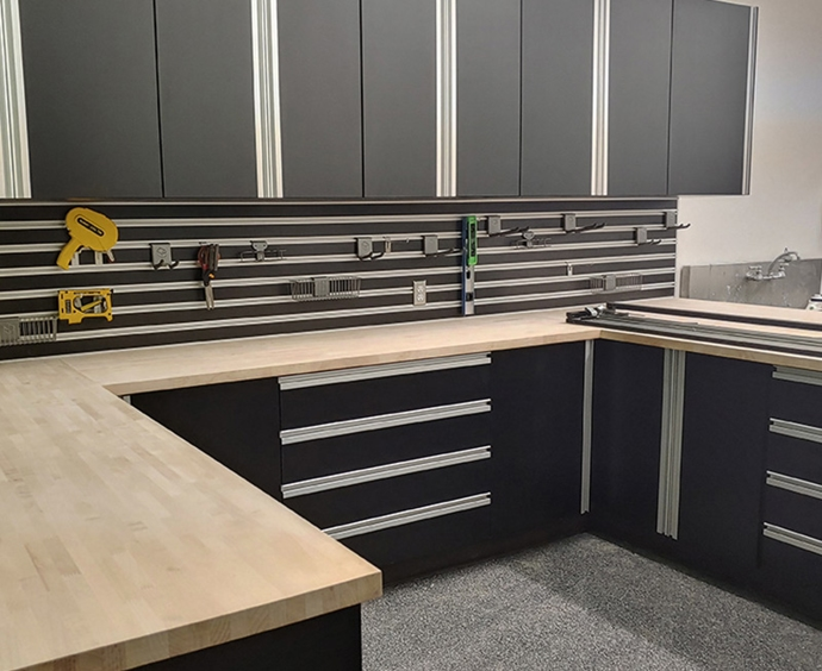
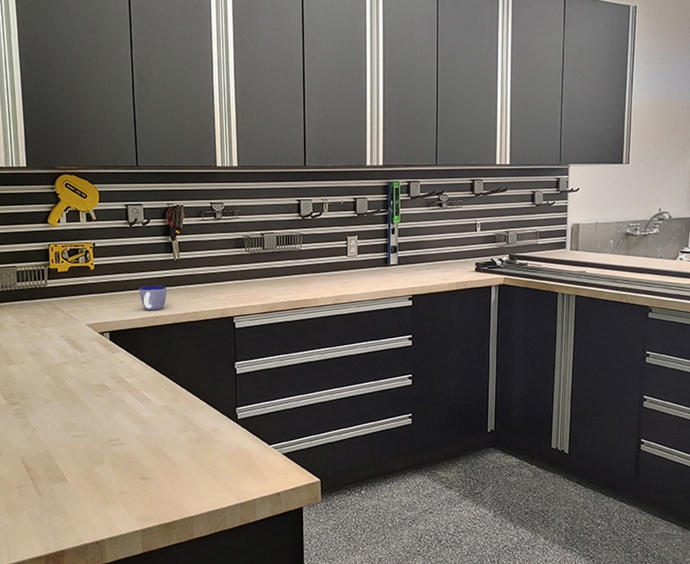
+ cup [139,285,167,311]
